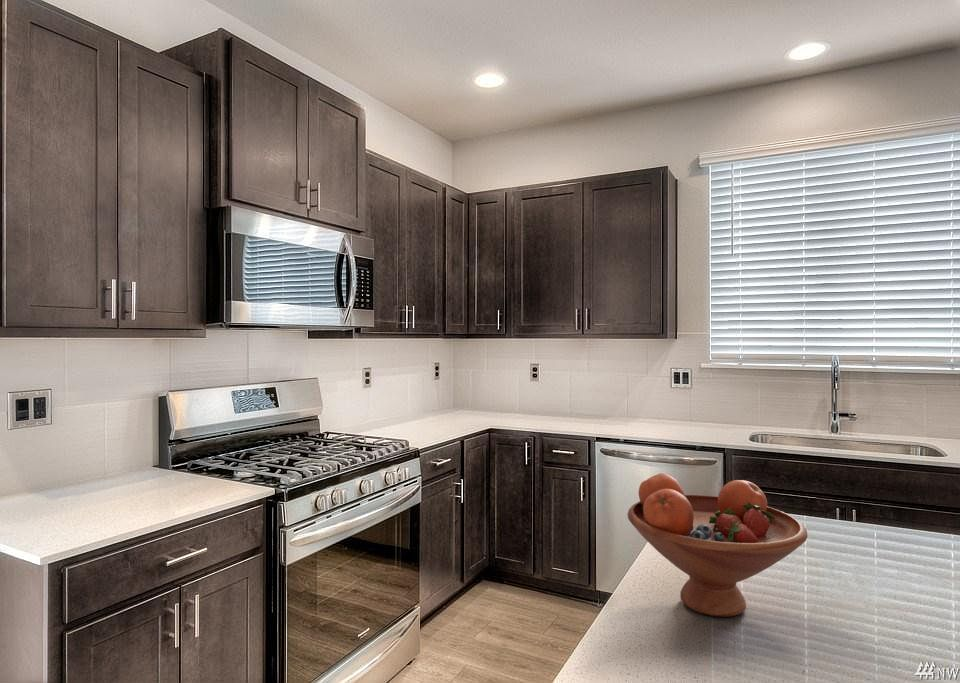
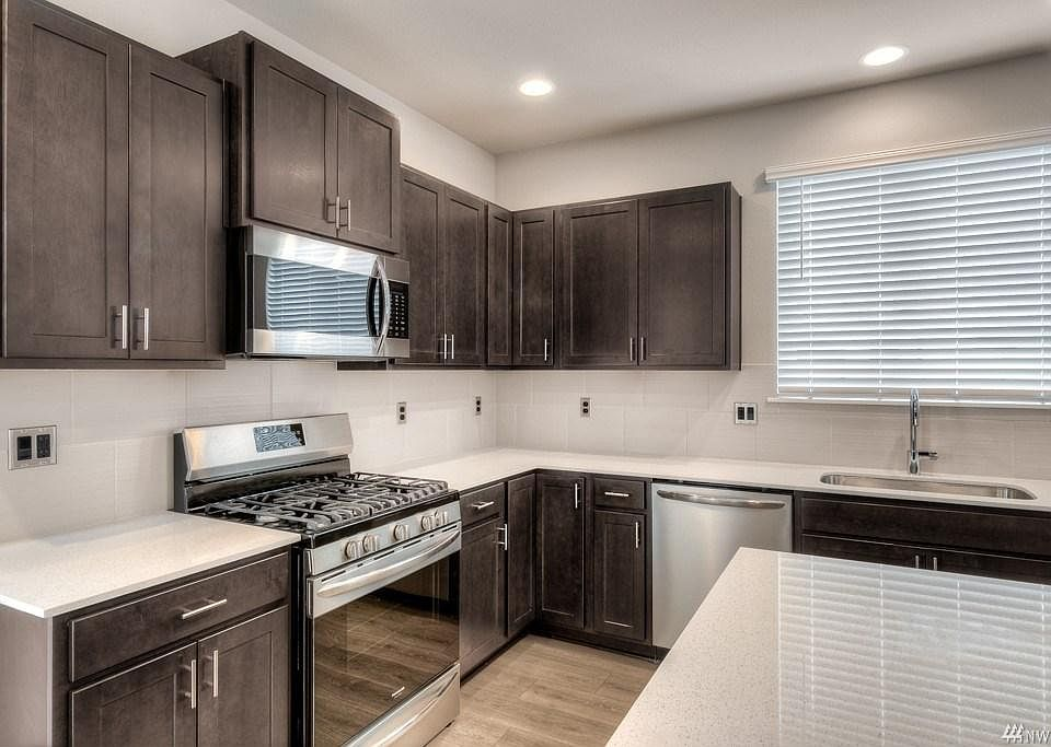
- fruit bowl [627,472,809,618]
